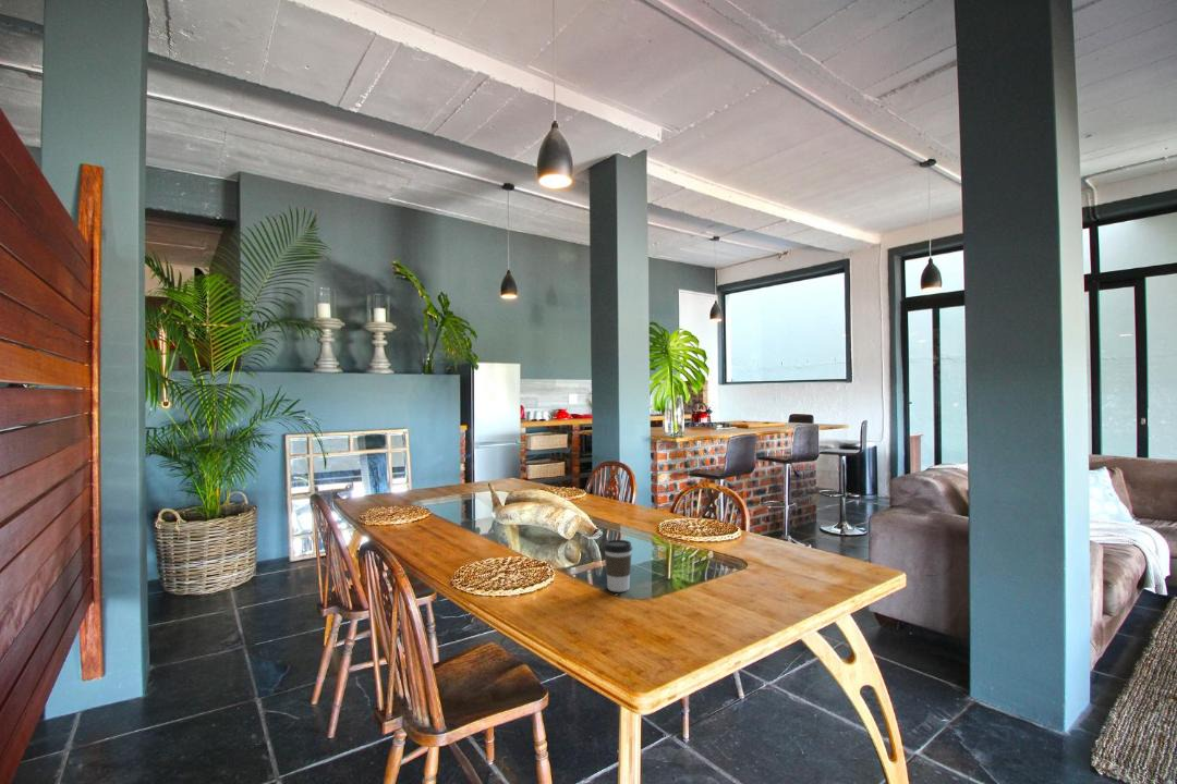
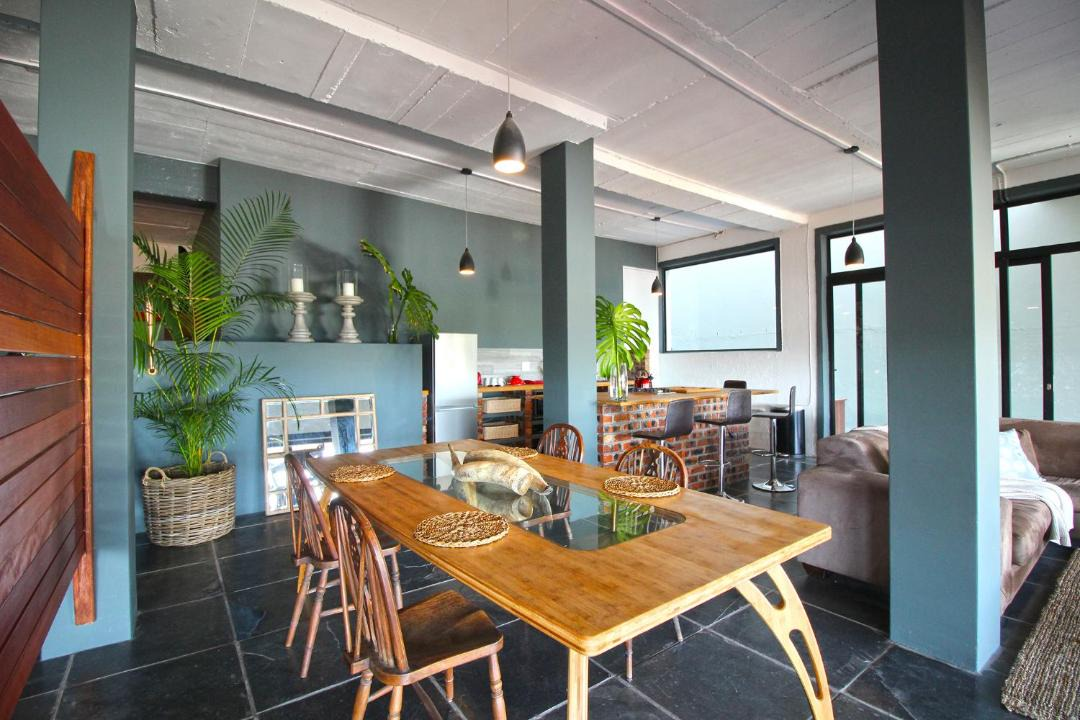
- coffee cup [603,539,633,593]
